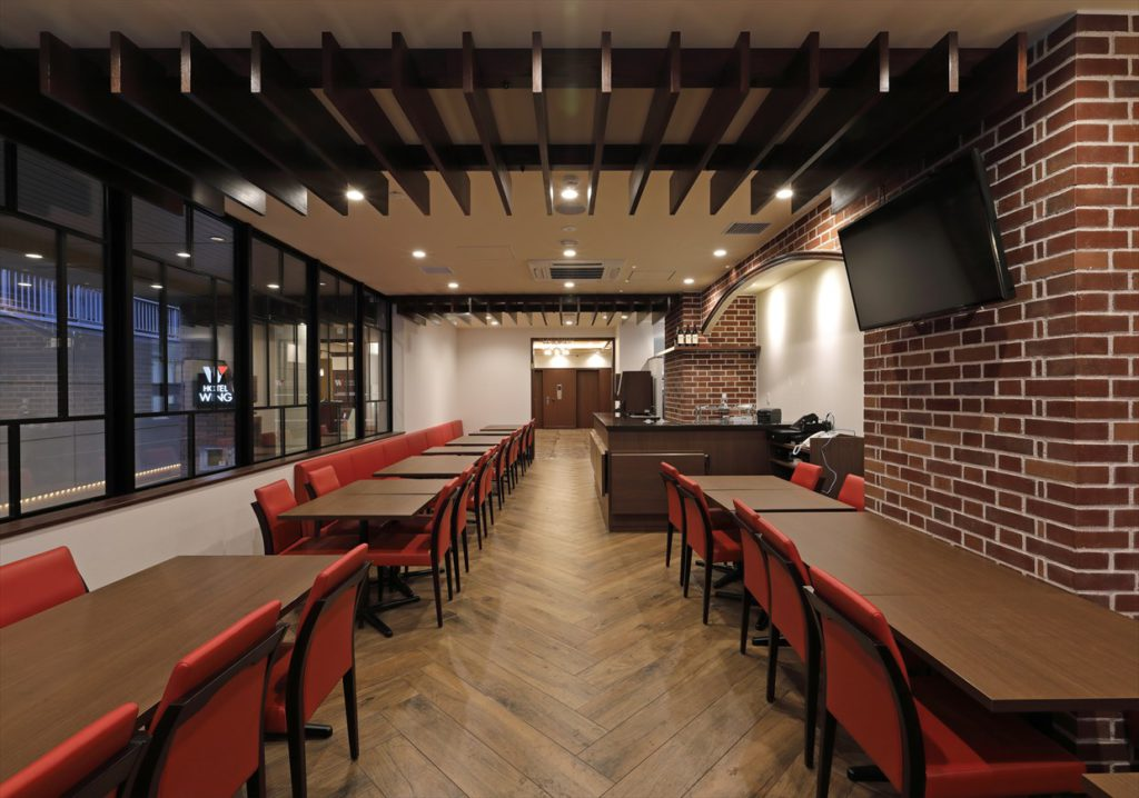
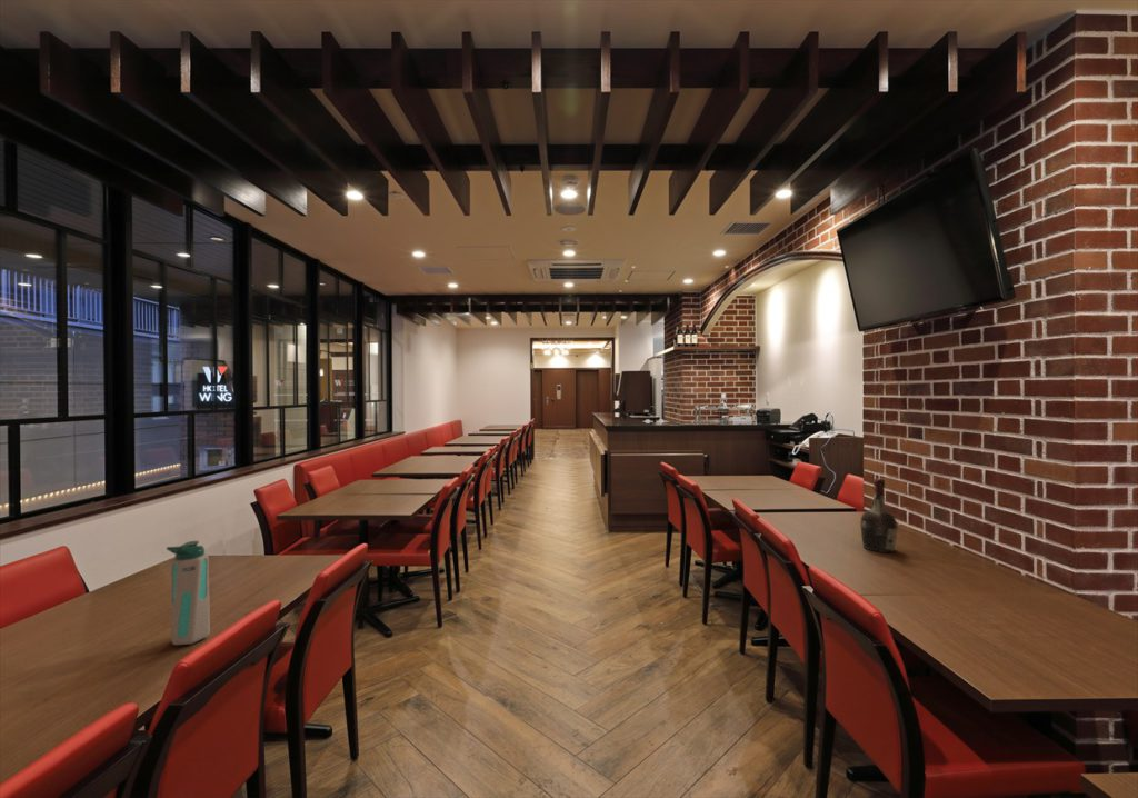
+ cognac bottle [859,478,899,553]
+ water bottle [166,540,211,647]
